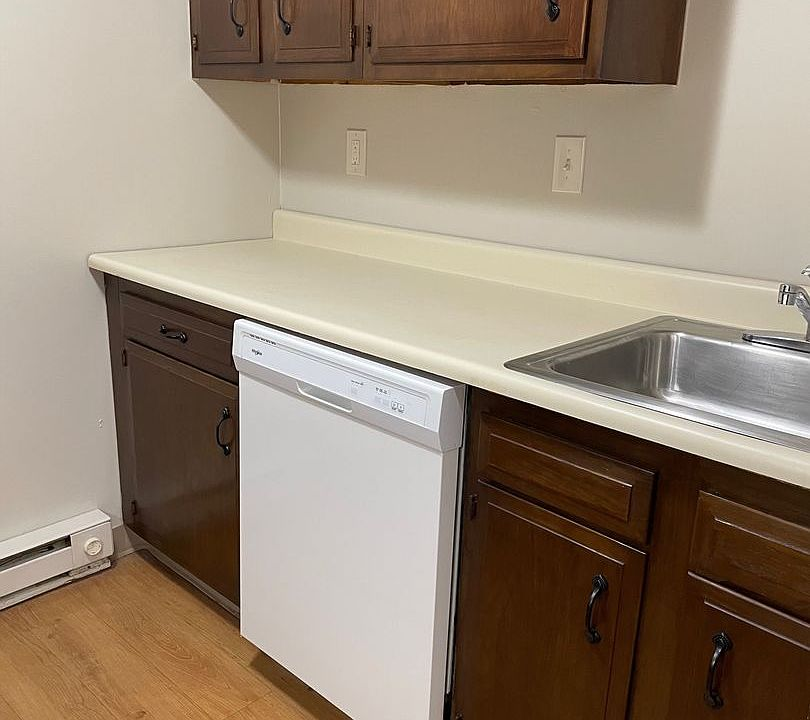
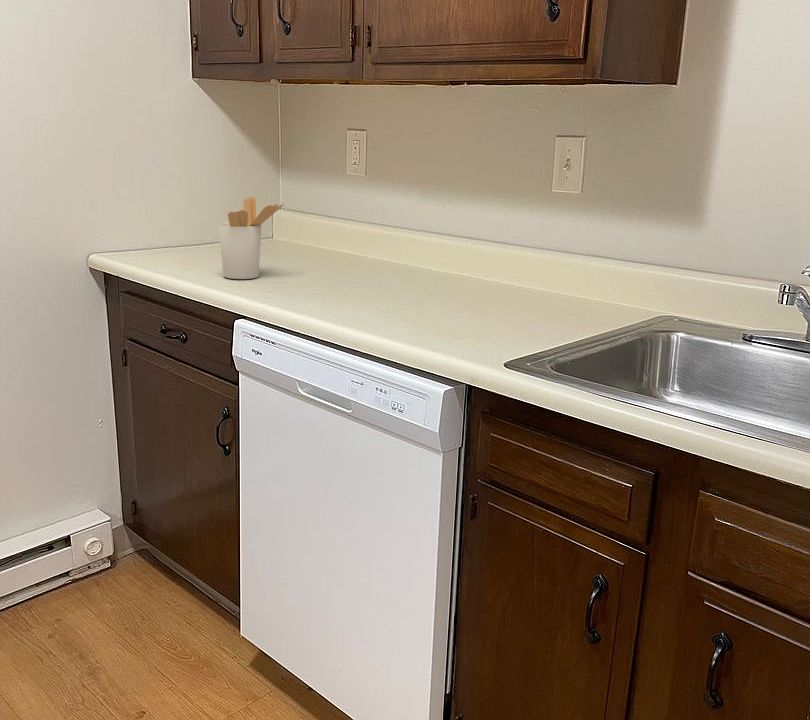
+ utensil holder [218,196,284,280]
